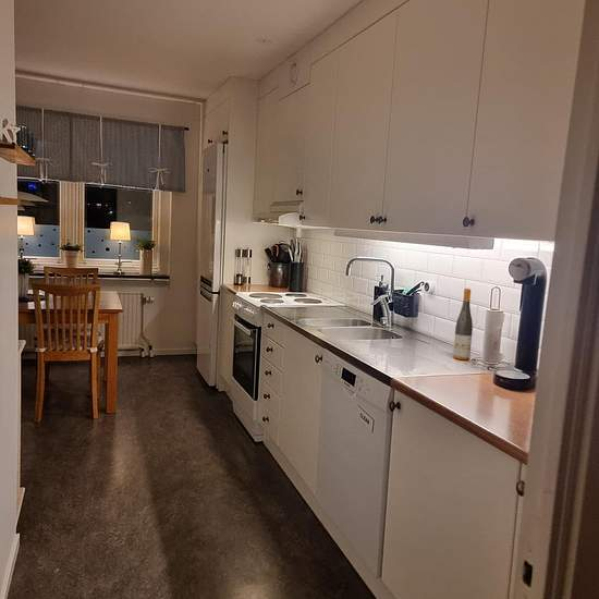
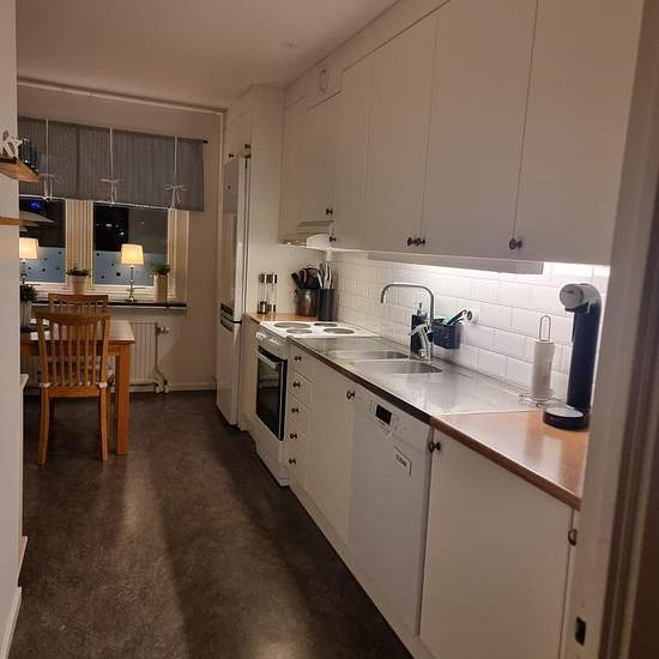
- wine bottle [452,288,474,360]
